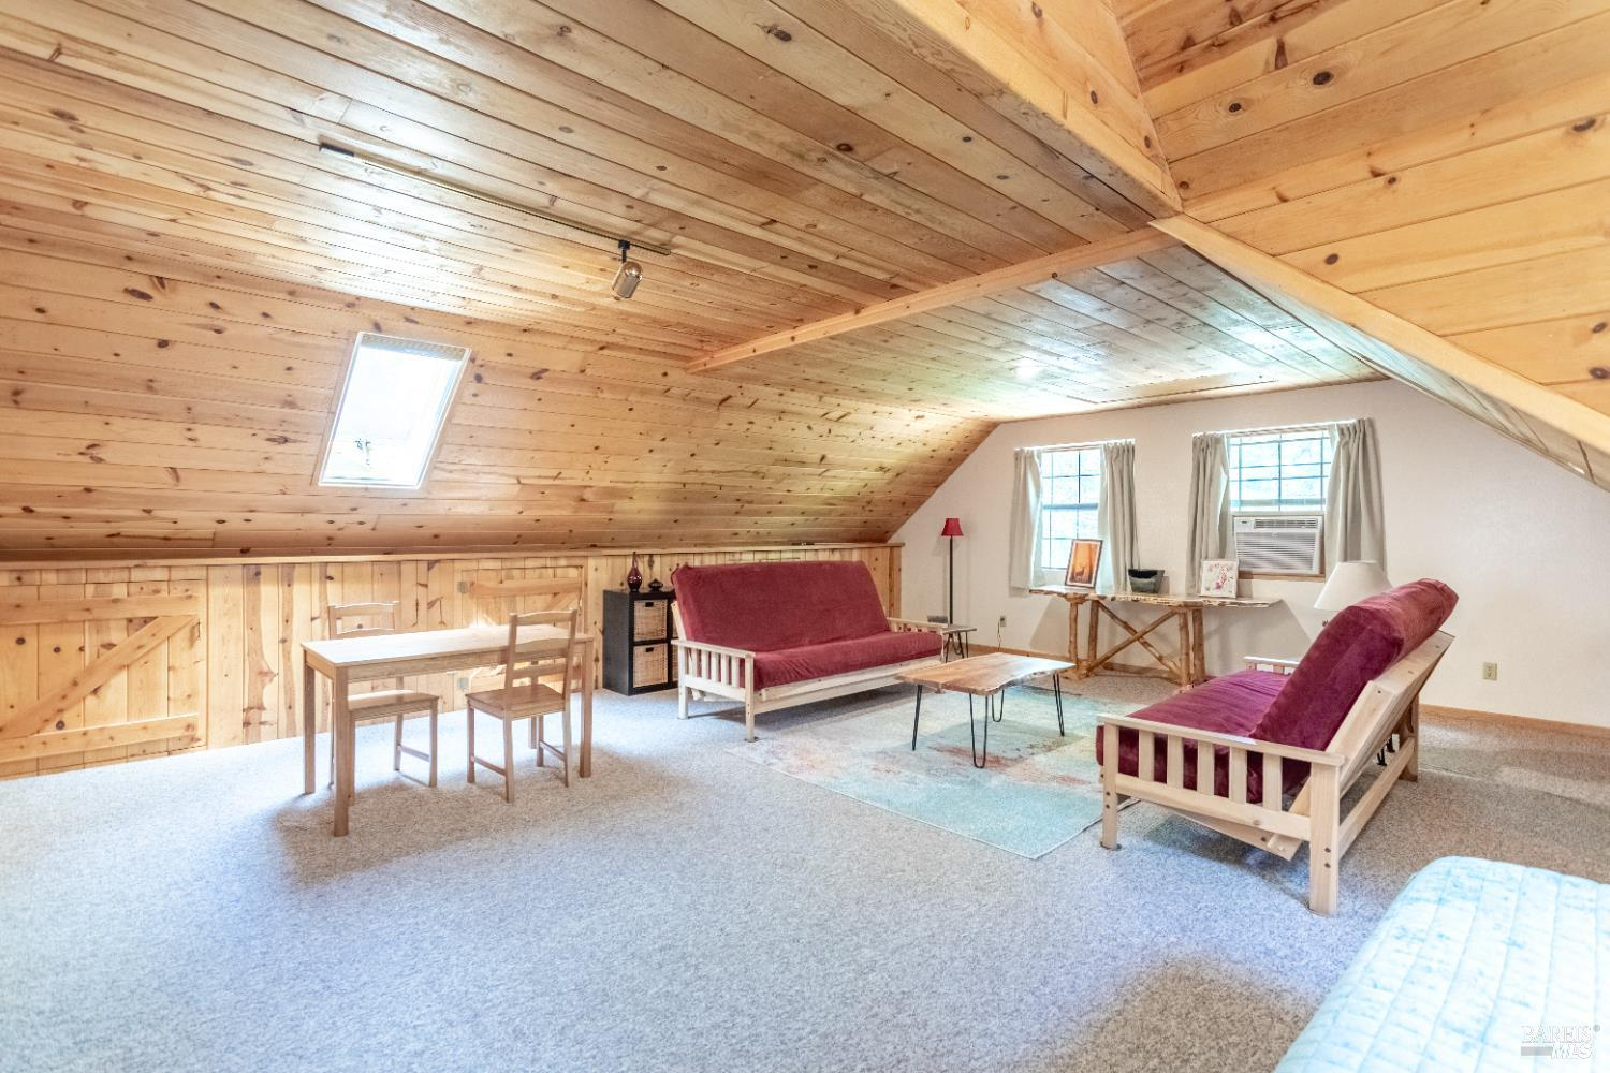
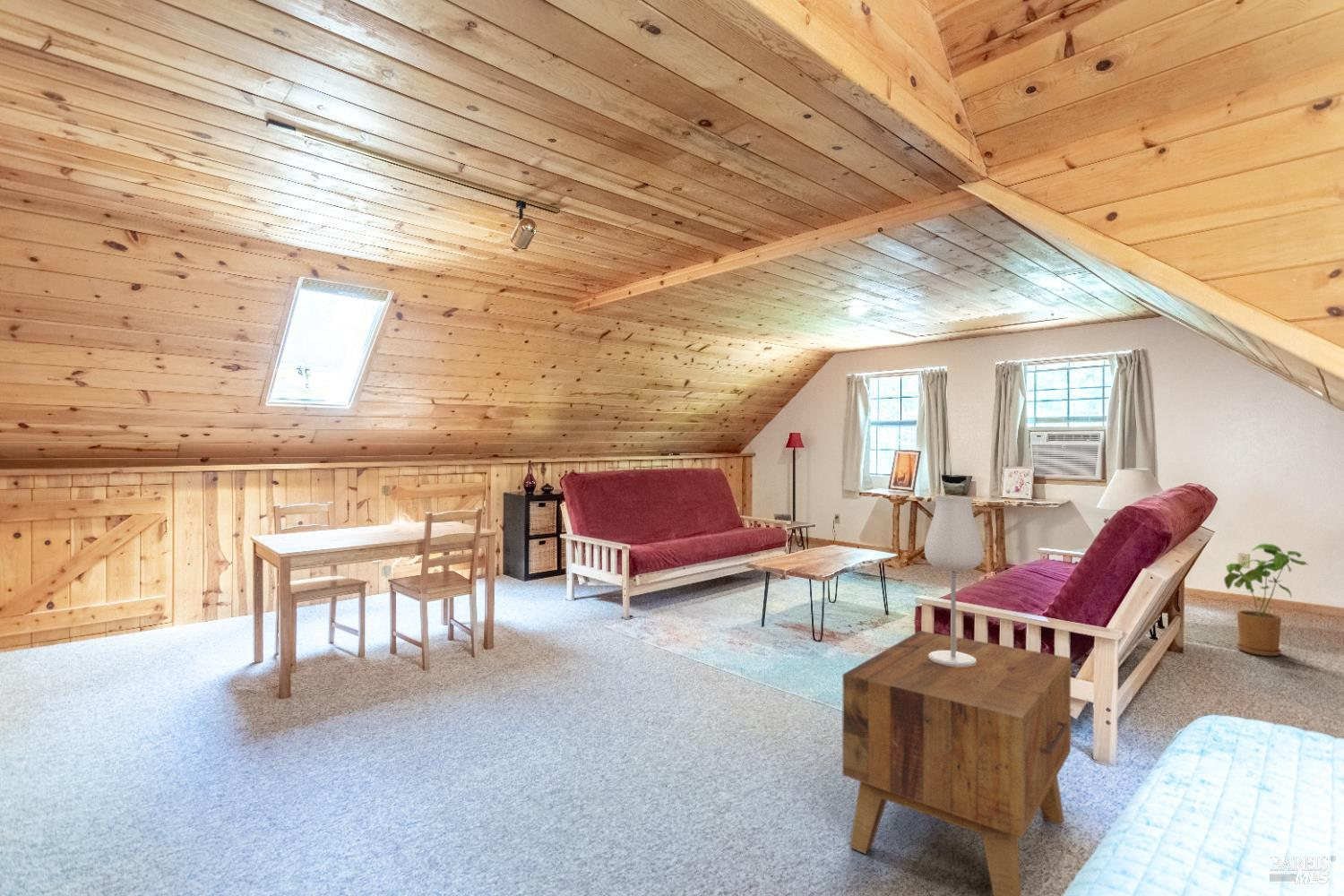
+ table lamp [924,495,985,667]
+ house plant [1223,543,1310,657]
+ side table [841,630,1072,896]
